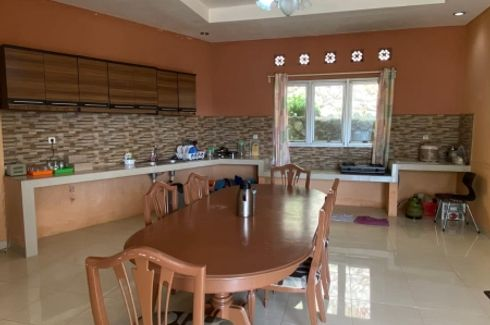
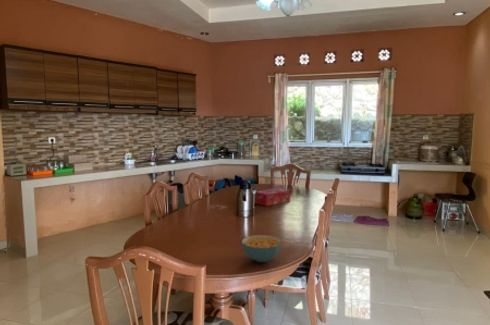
+ cereal bowl [241,234,282,263]
+ tissue box [254,187,291,207]
